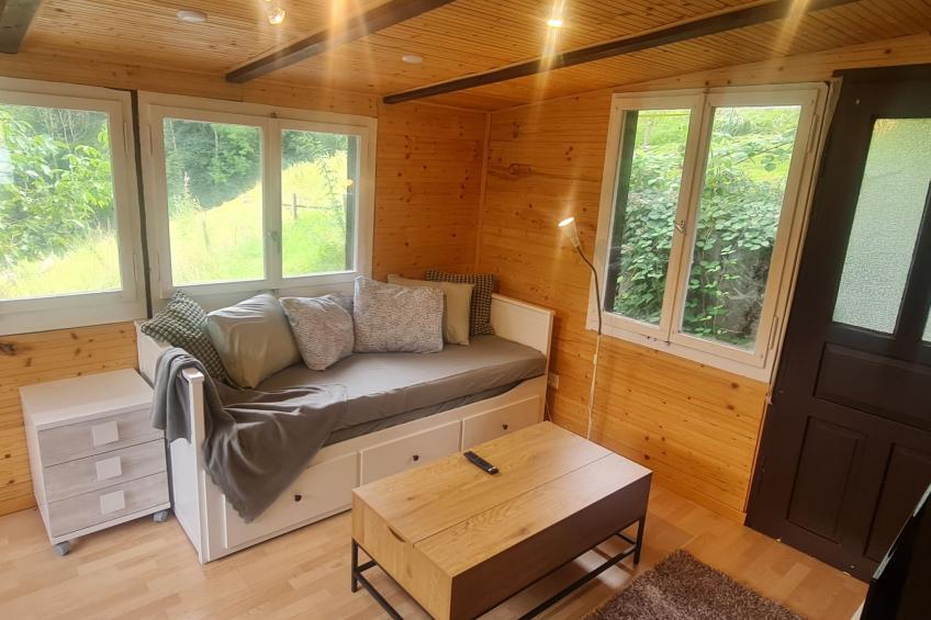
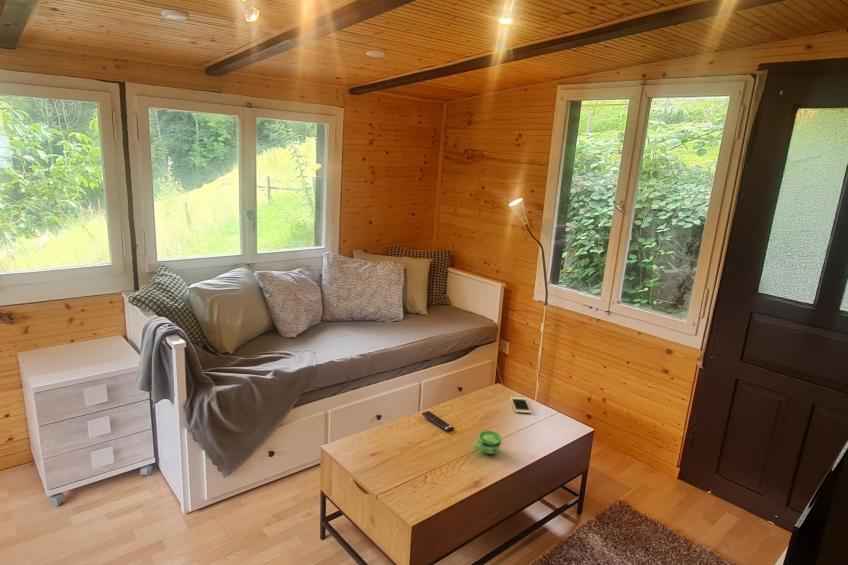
+ cup [473,430,502,455]
+ cell phone [509,396,532,414]
